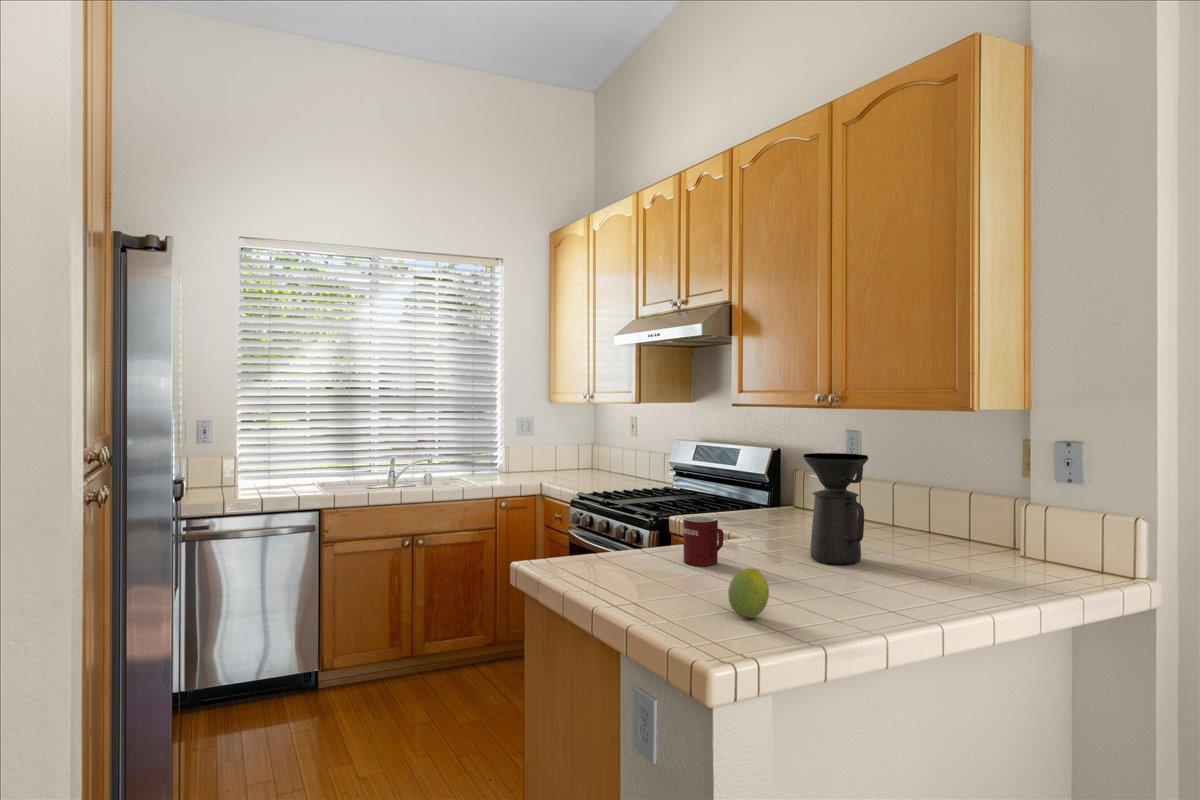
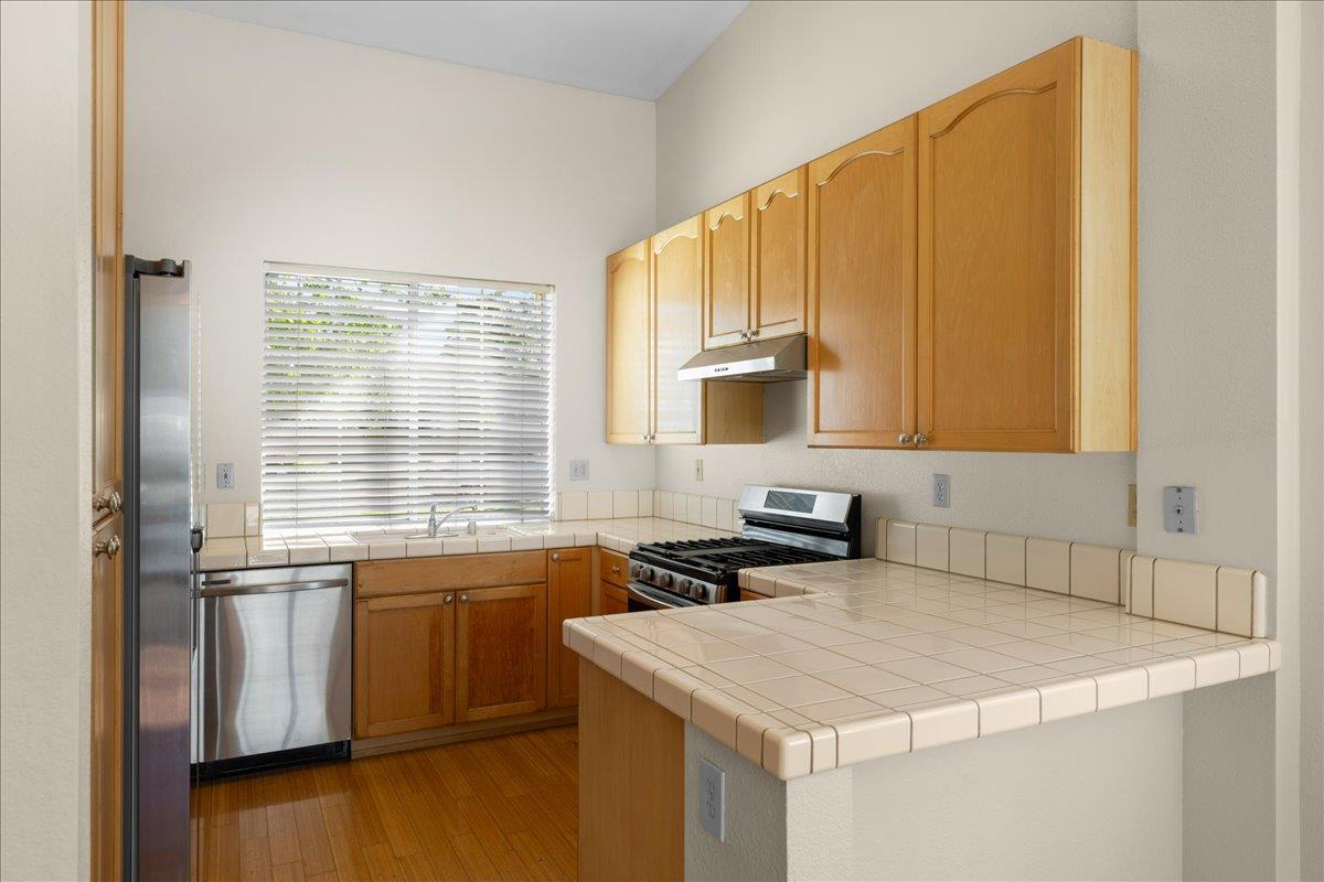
- coffee maker [802,452,870,565]
- mug [682,515,724,568]
- fruit [727,567,770,619]
